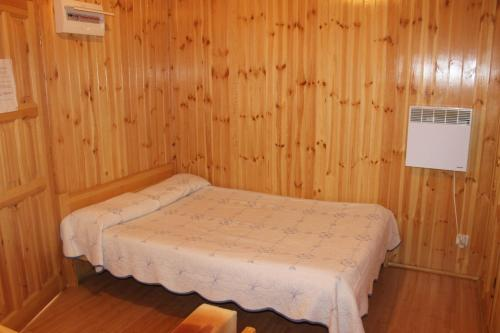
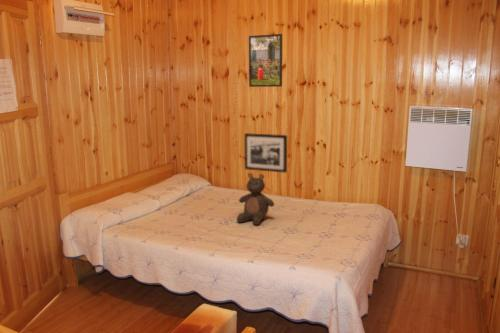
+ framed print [248,33,283,88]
+ picture frame [244,132,288,174]
+ teddy bear [236,172,275,226]
